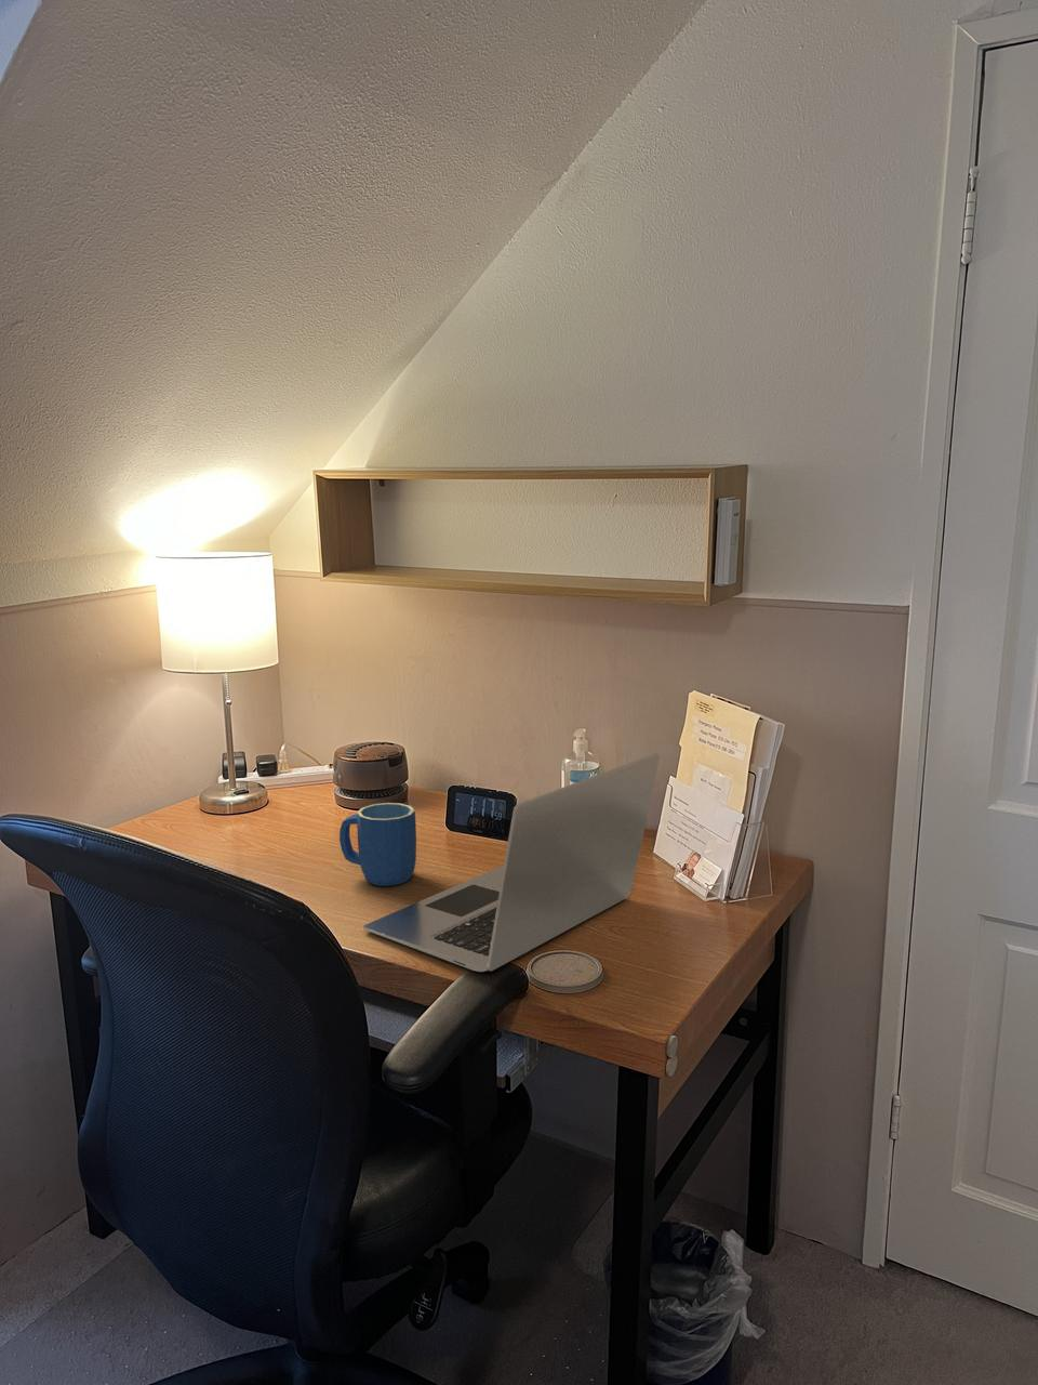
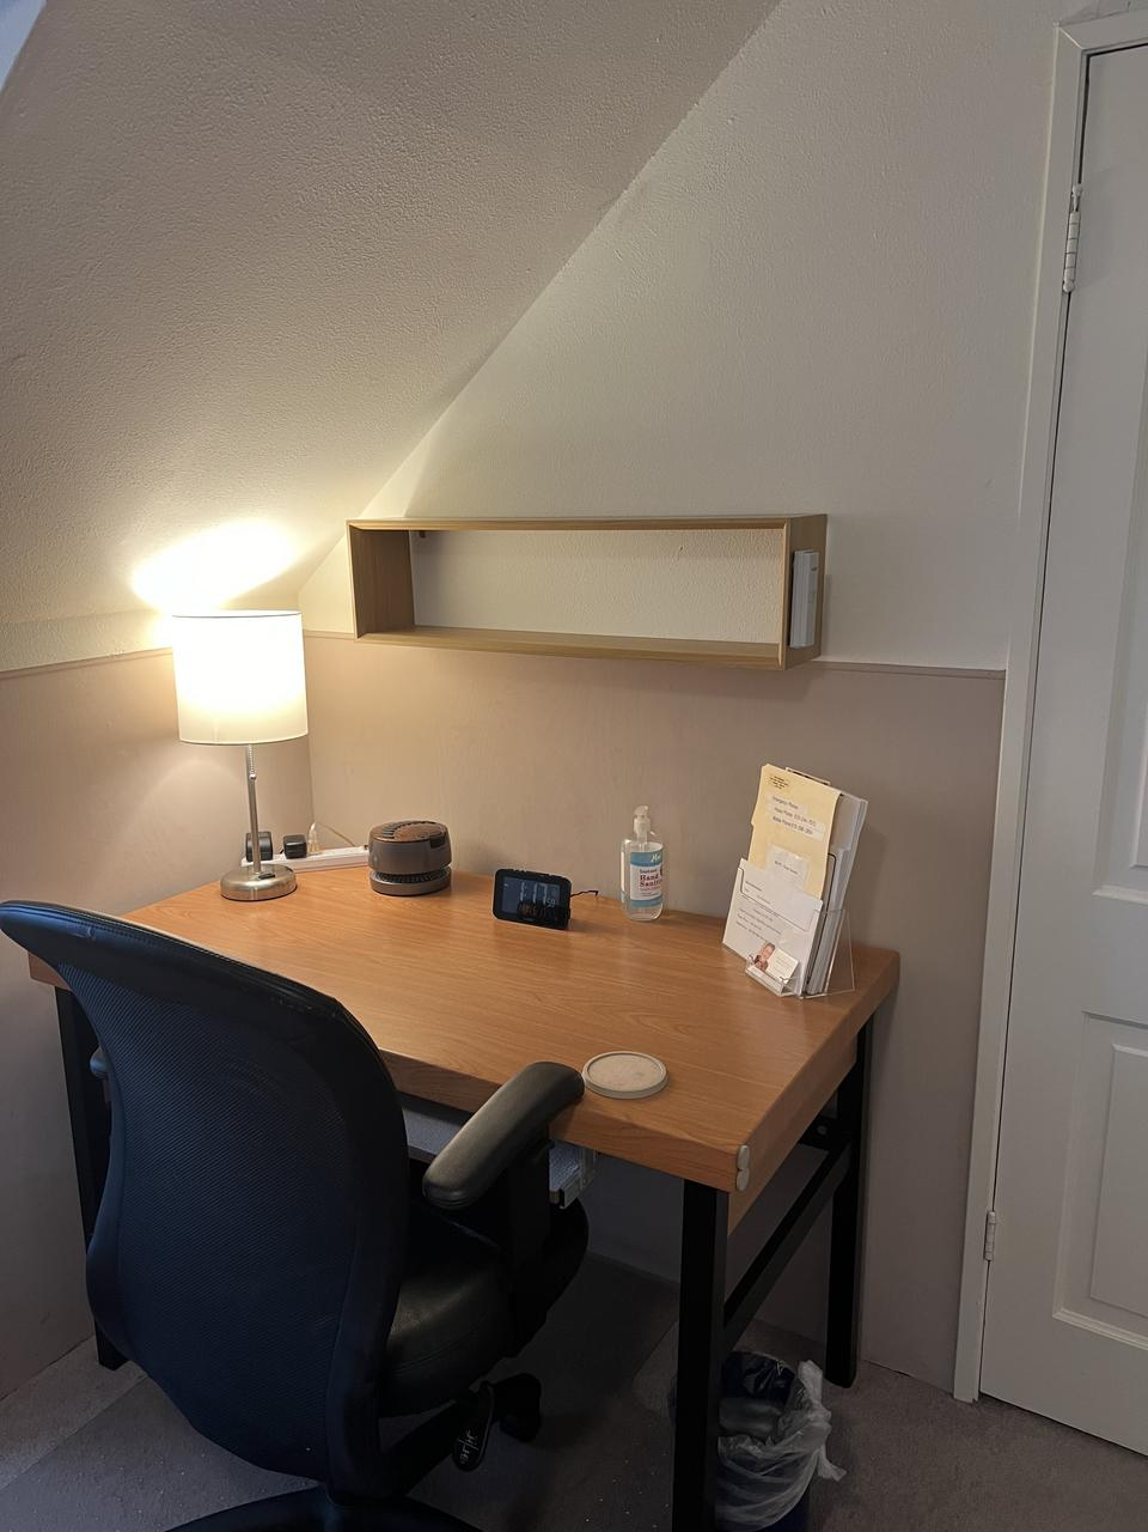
- mug [338,802,418,888]
- laptop [362,752,661,973]
